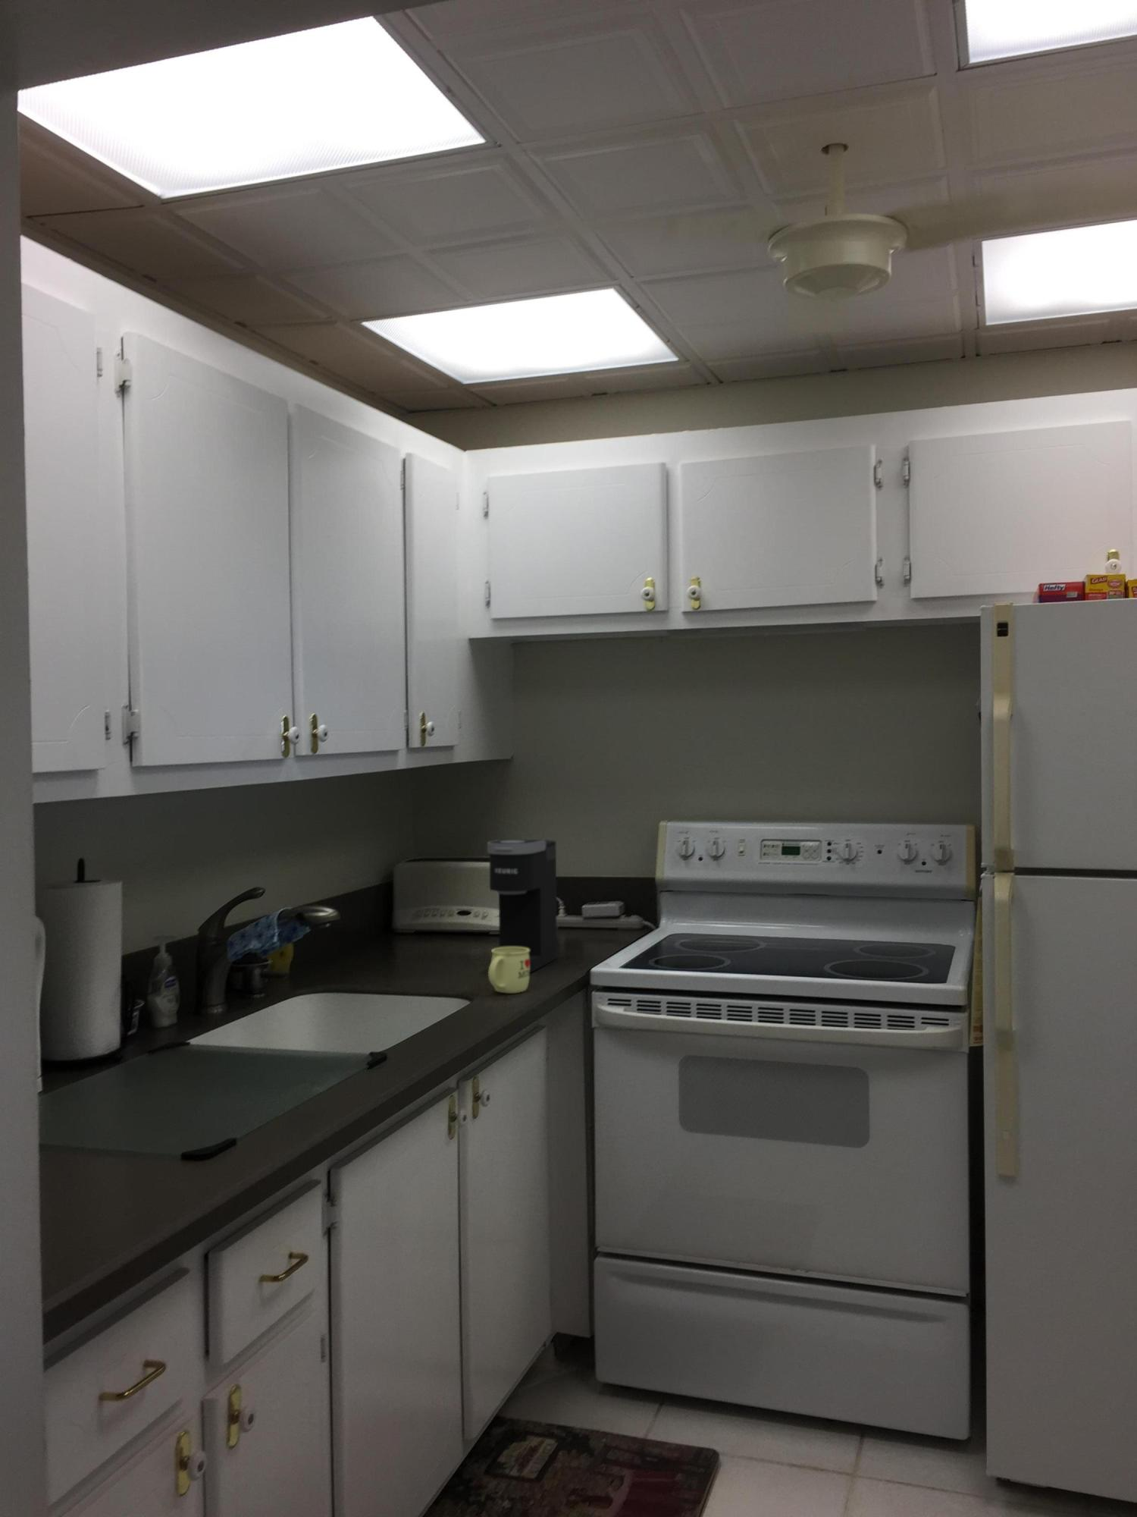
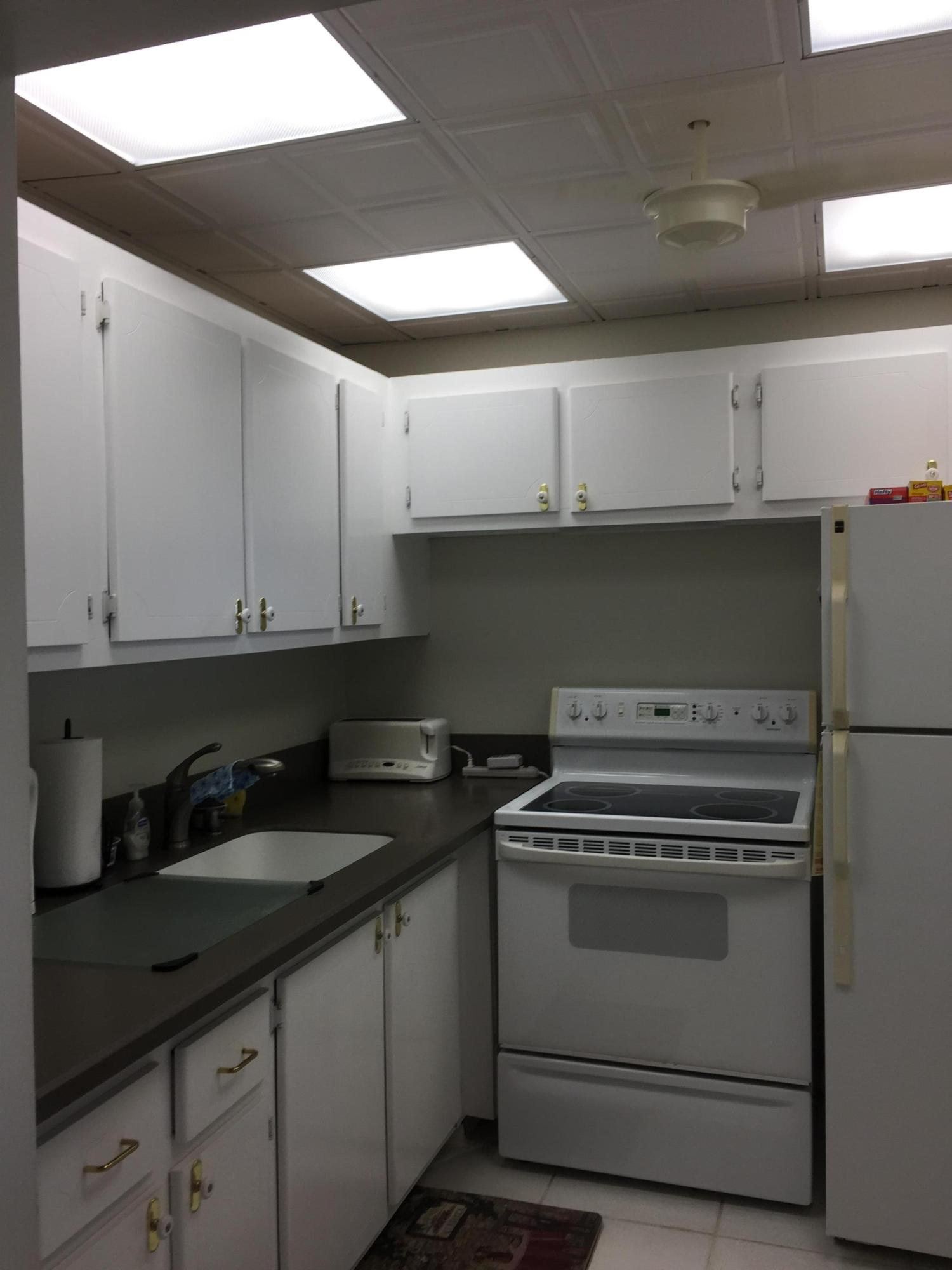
- coffee maker [486,839,558,974]
- mug [487,946,530,994]
